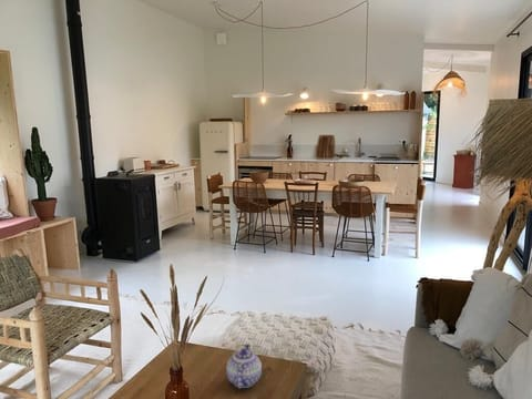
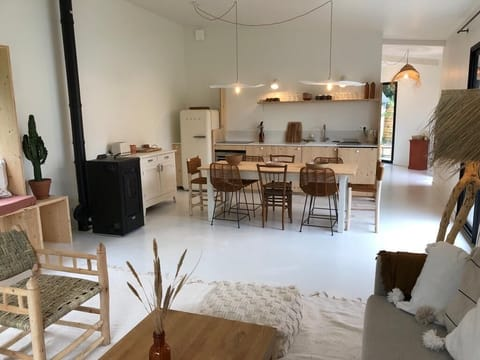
- teapot [225,342,263,390]
